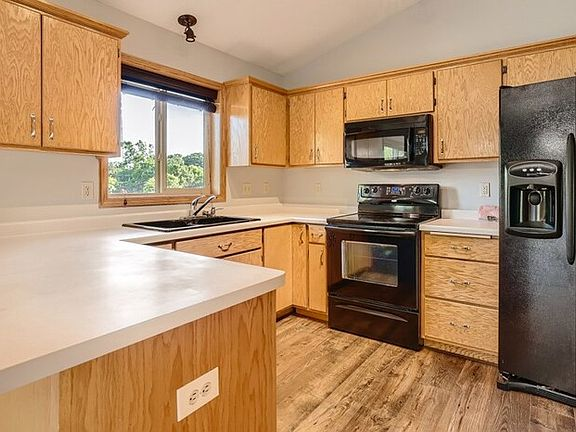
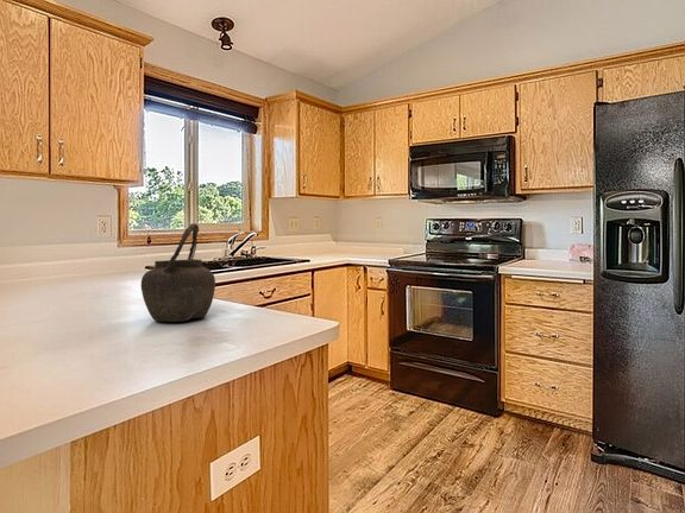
+ kettle [140,222,216,323]
